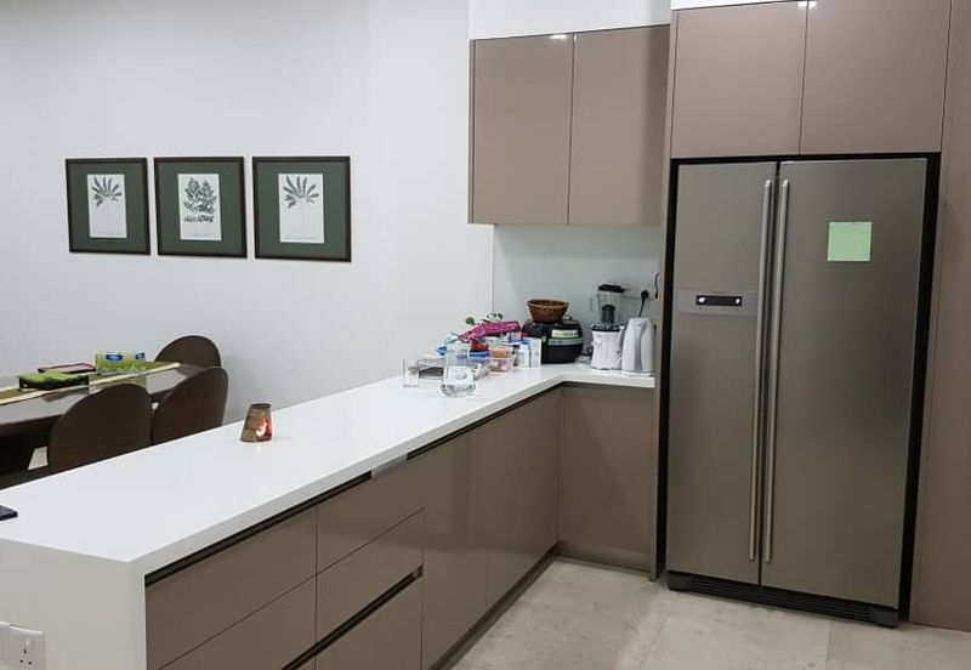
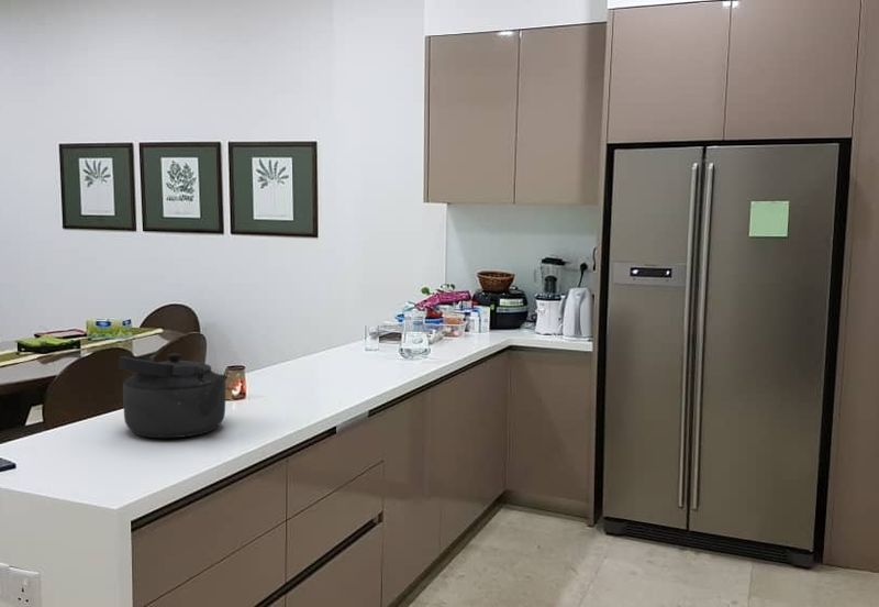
+ kettle [118,352,227,439]
